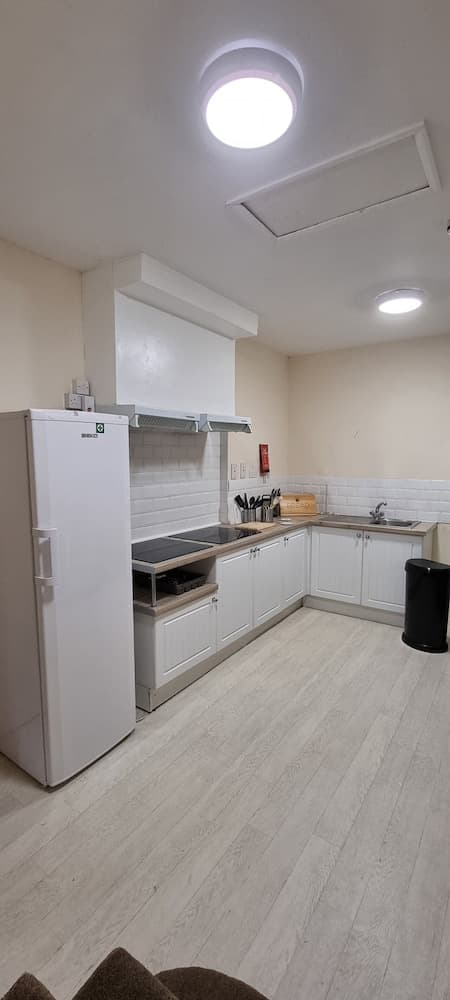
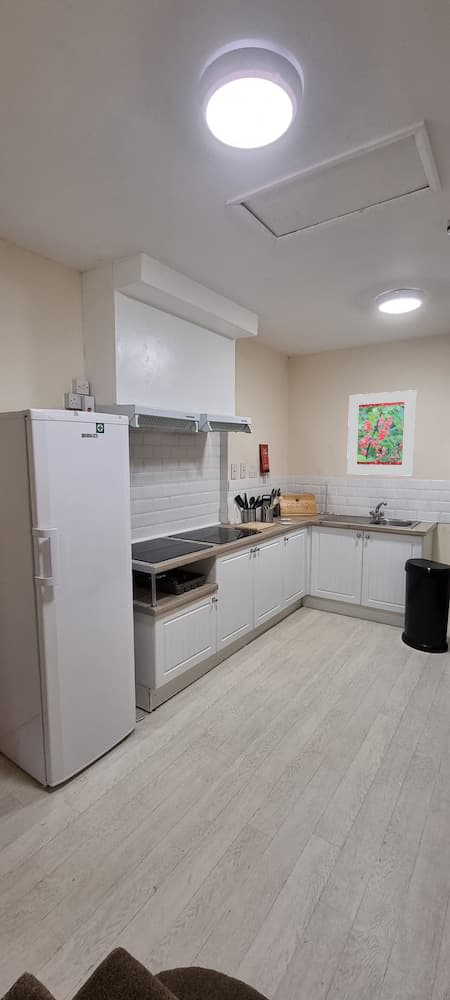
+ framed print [346,389,417,477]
